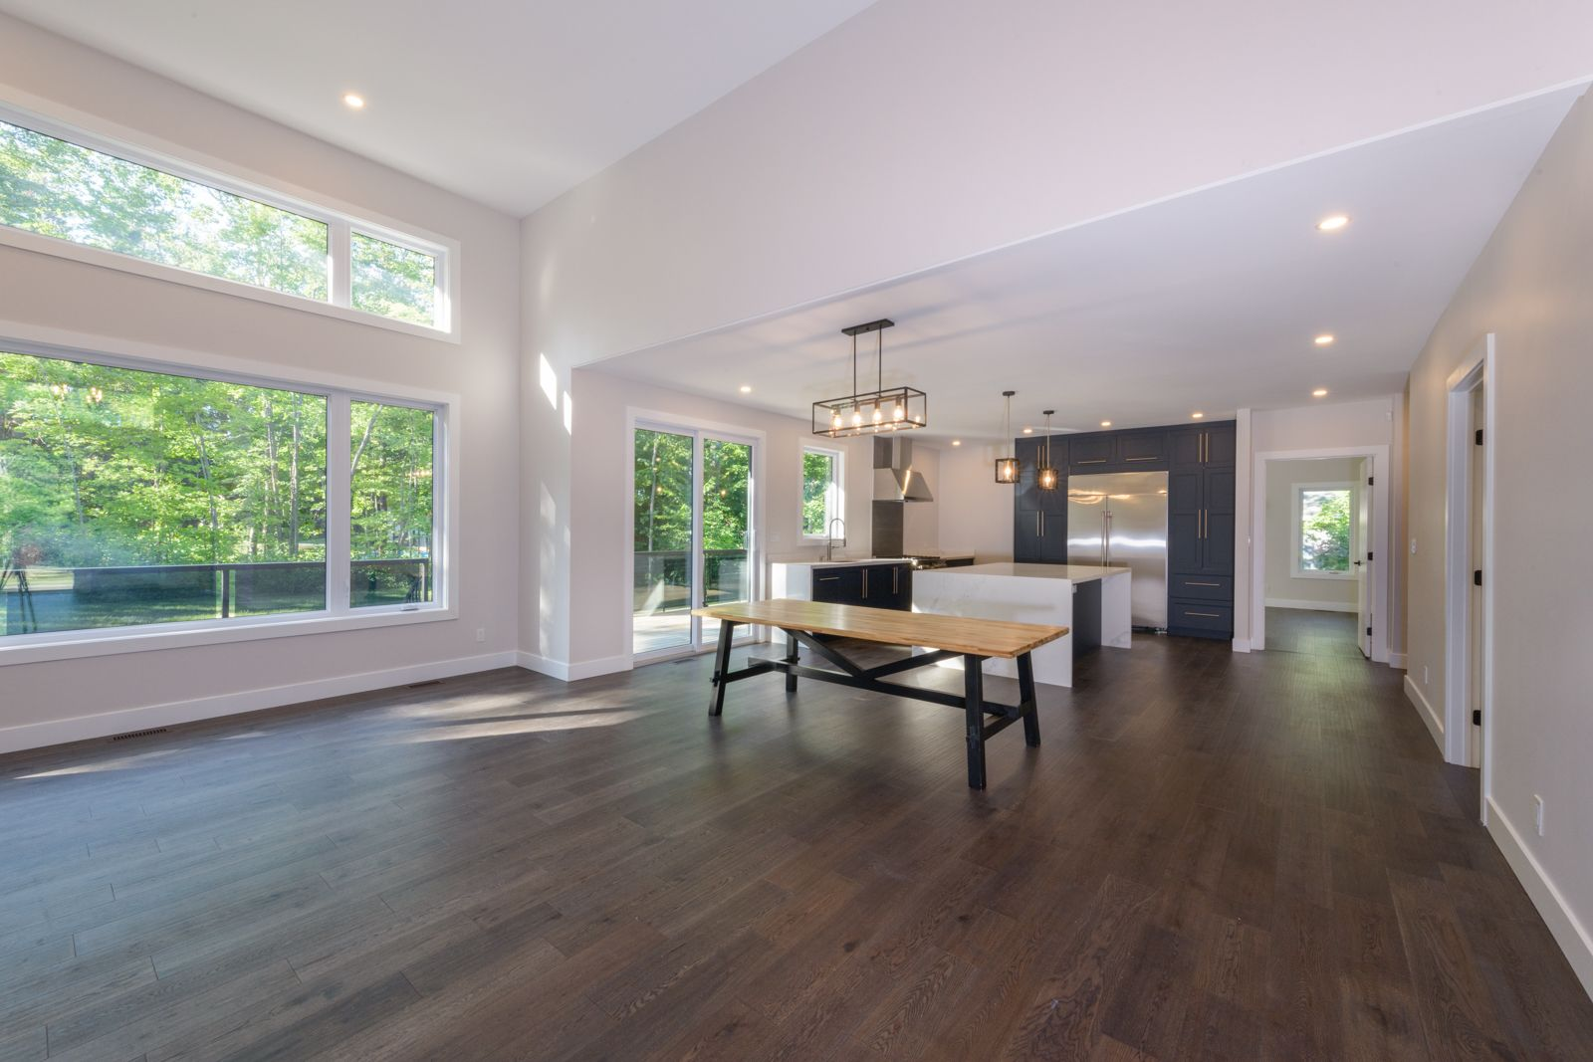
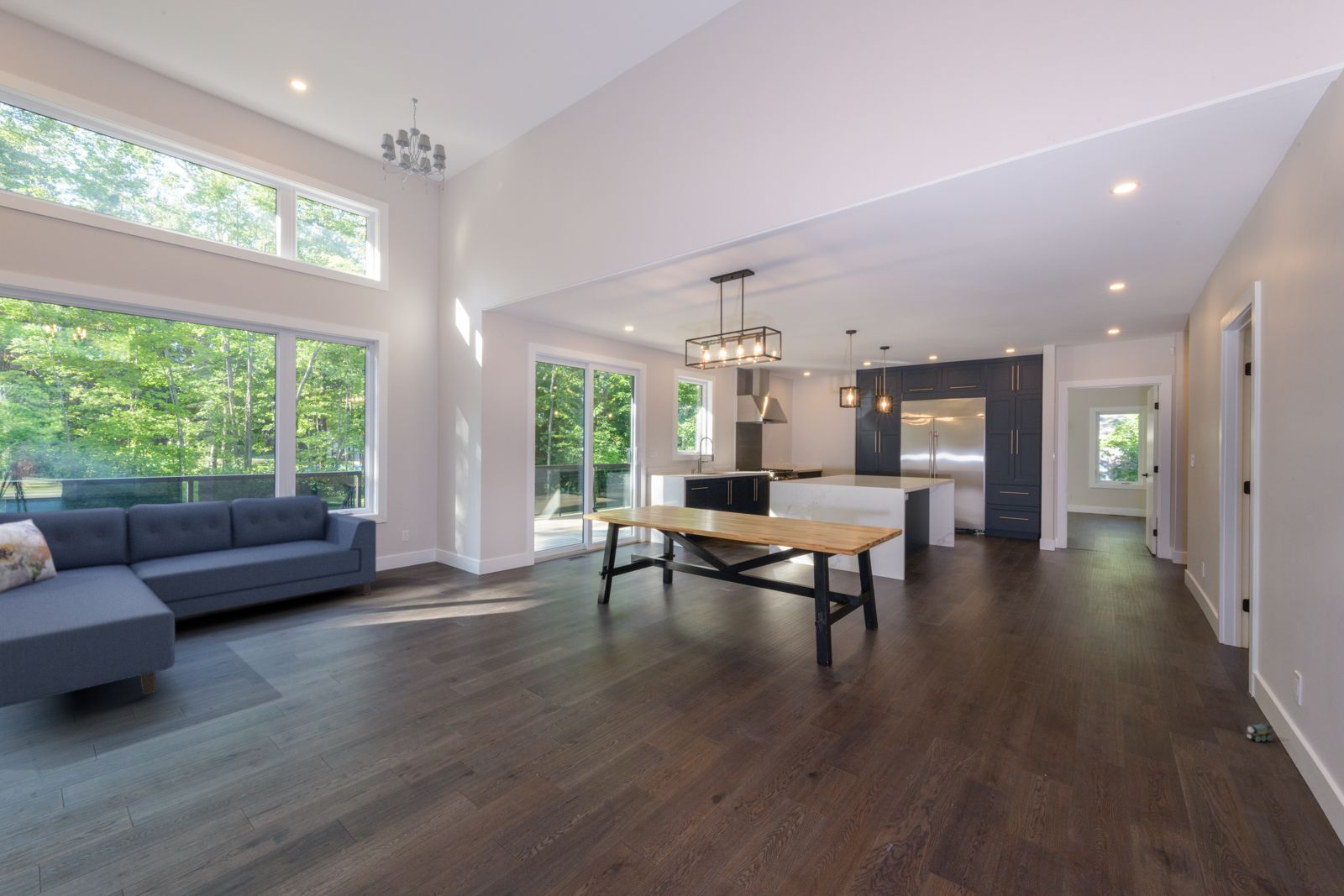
+ chandelier [380,97,447,196]
+ sofa [0,495,377,709]
+ toy train [1245,722,1273,742]
